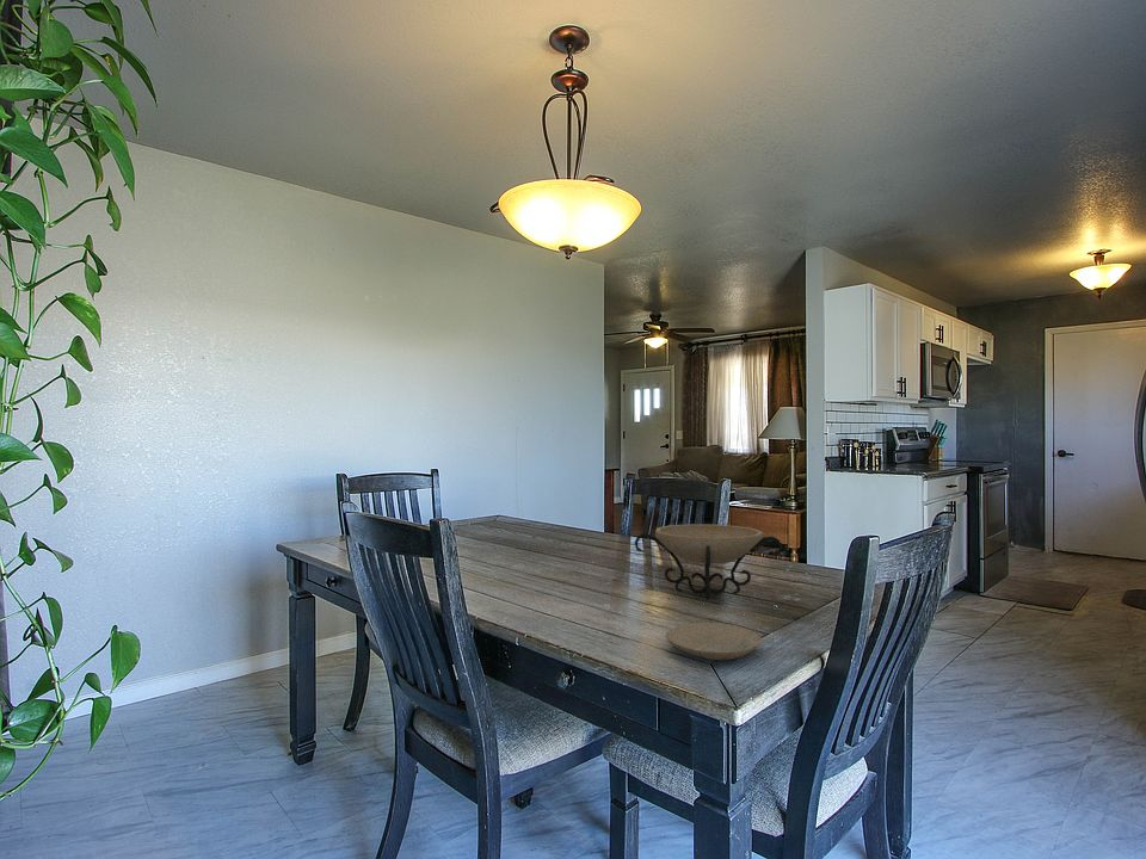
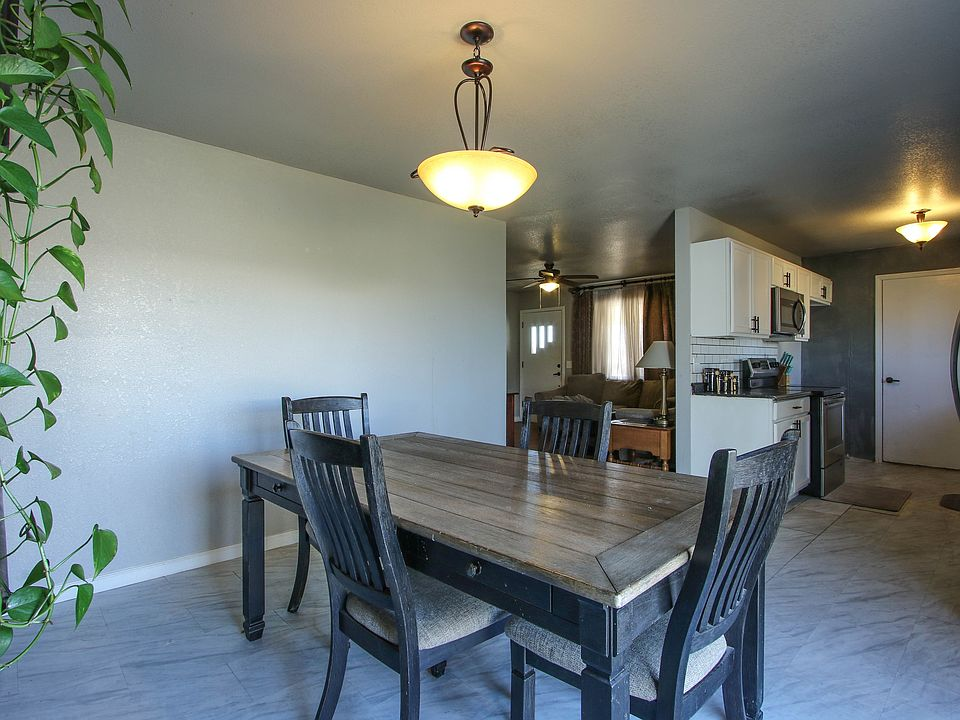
- decorative bowl [634,523,784,601]
- plate [665,622,764,661]
